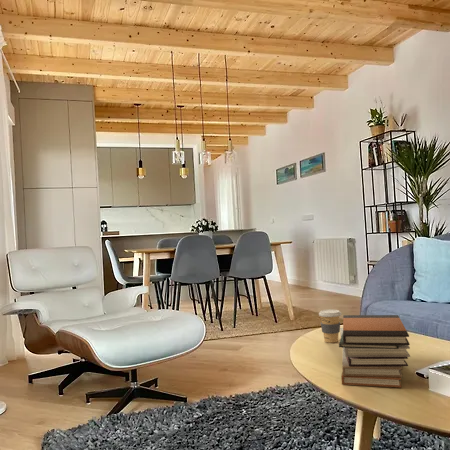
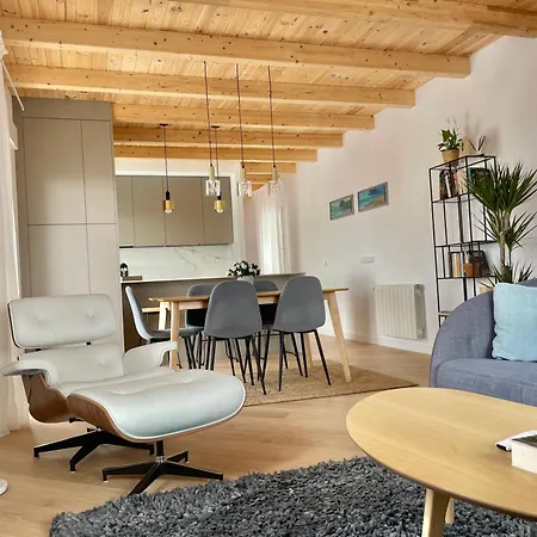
- book stack [338,314,411,389]
- coffee cup [318,309,342,344]
